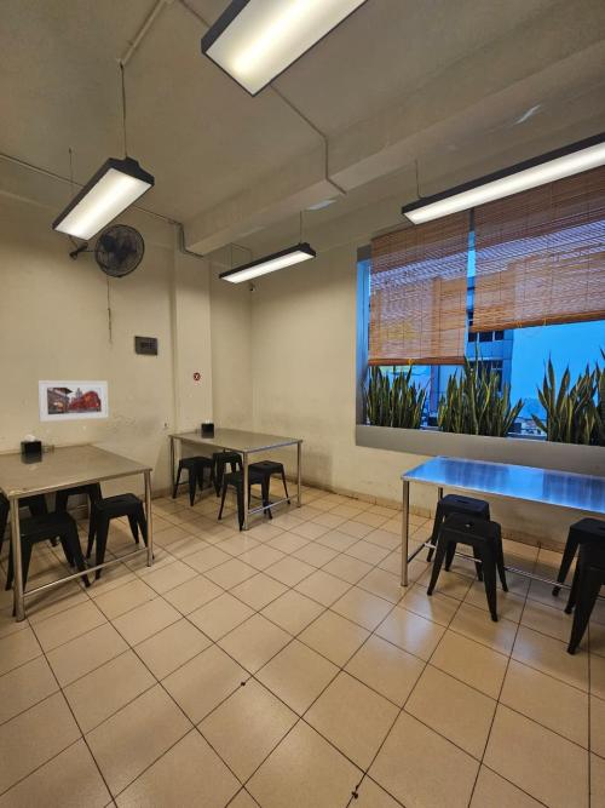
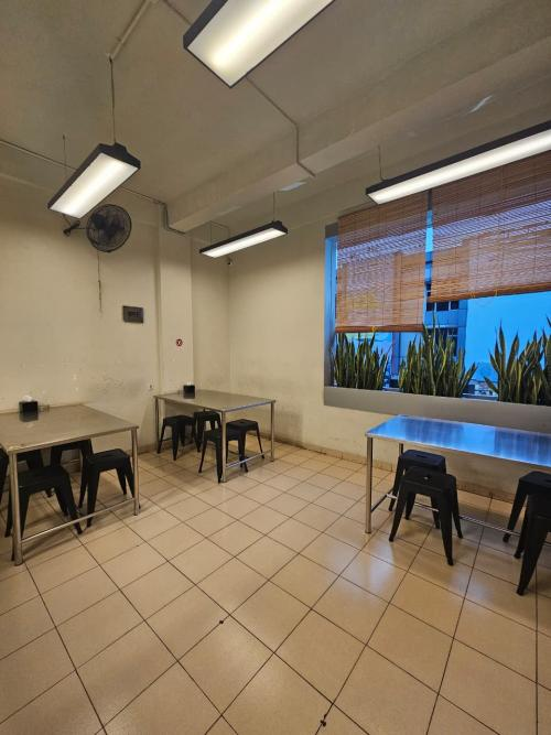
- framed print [36,379,110,423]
